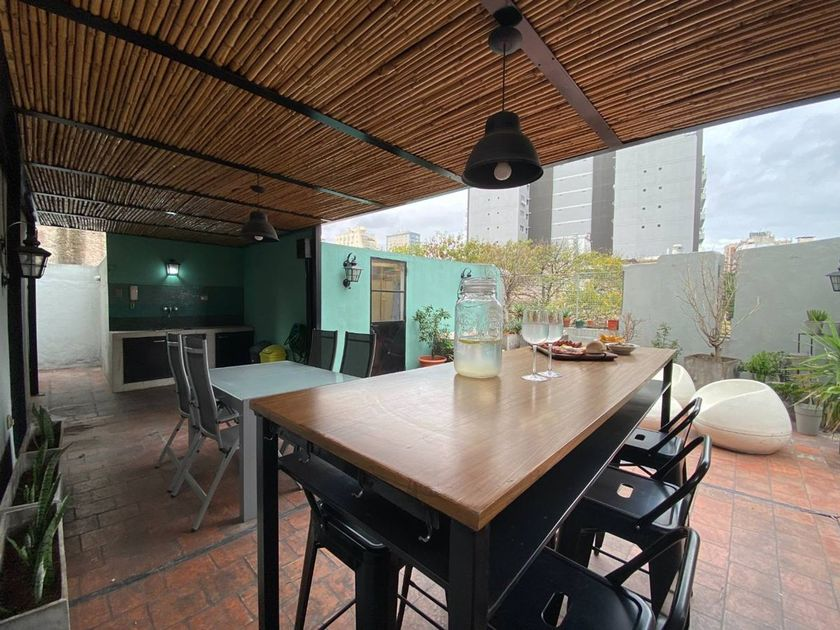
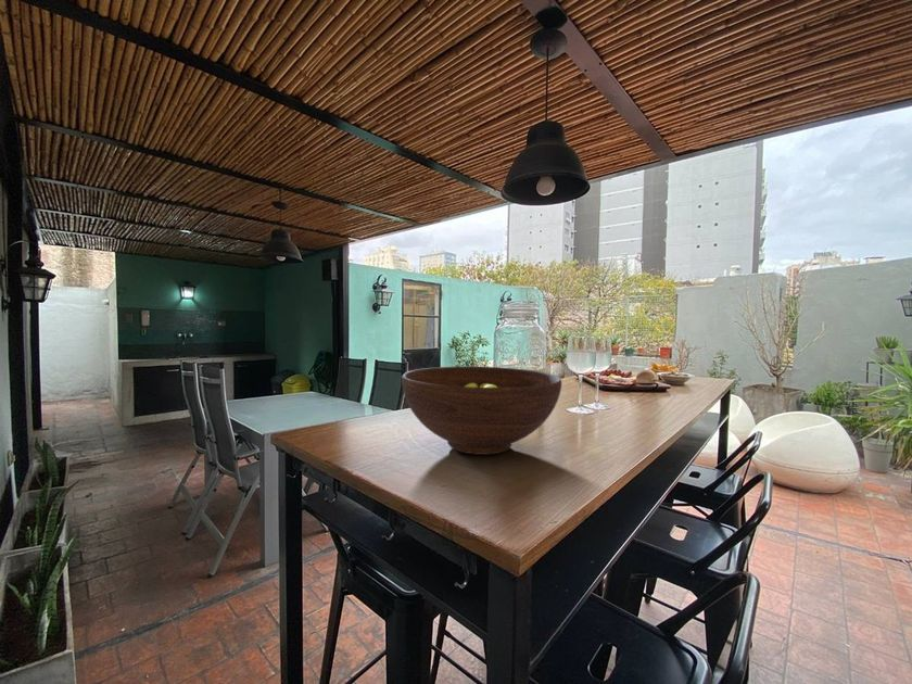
+ fruit bowl [401,366,562,456]
